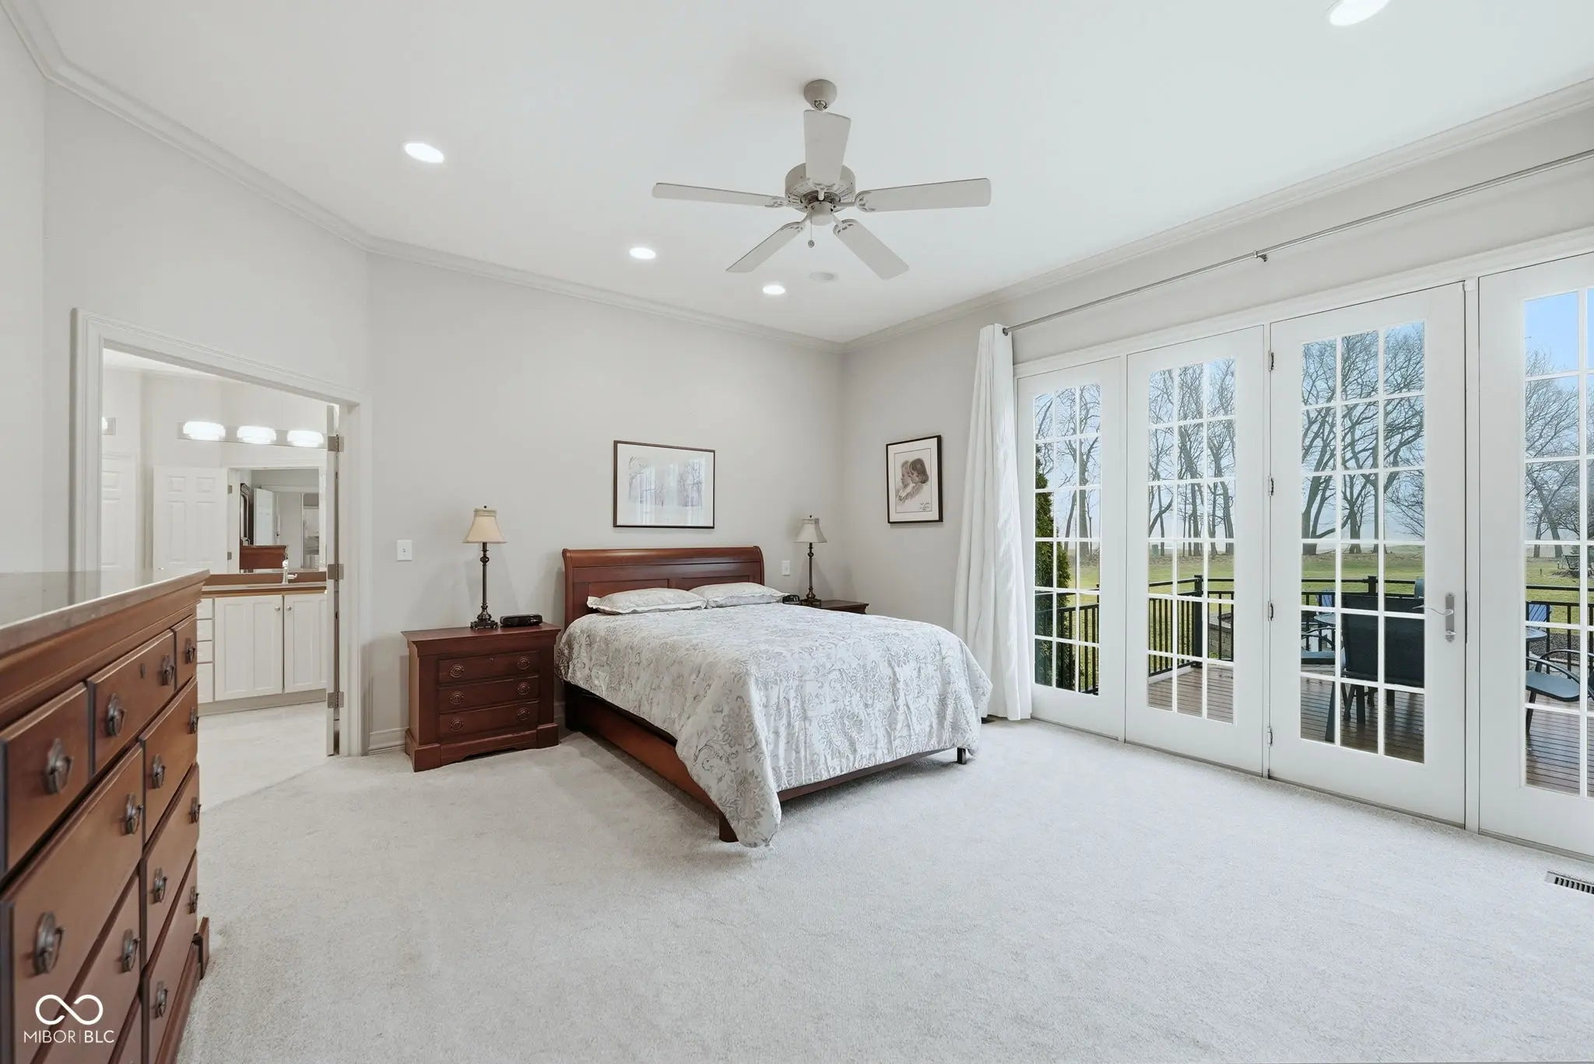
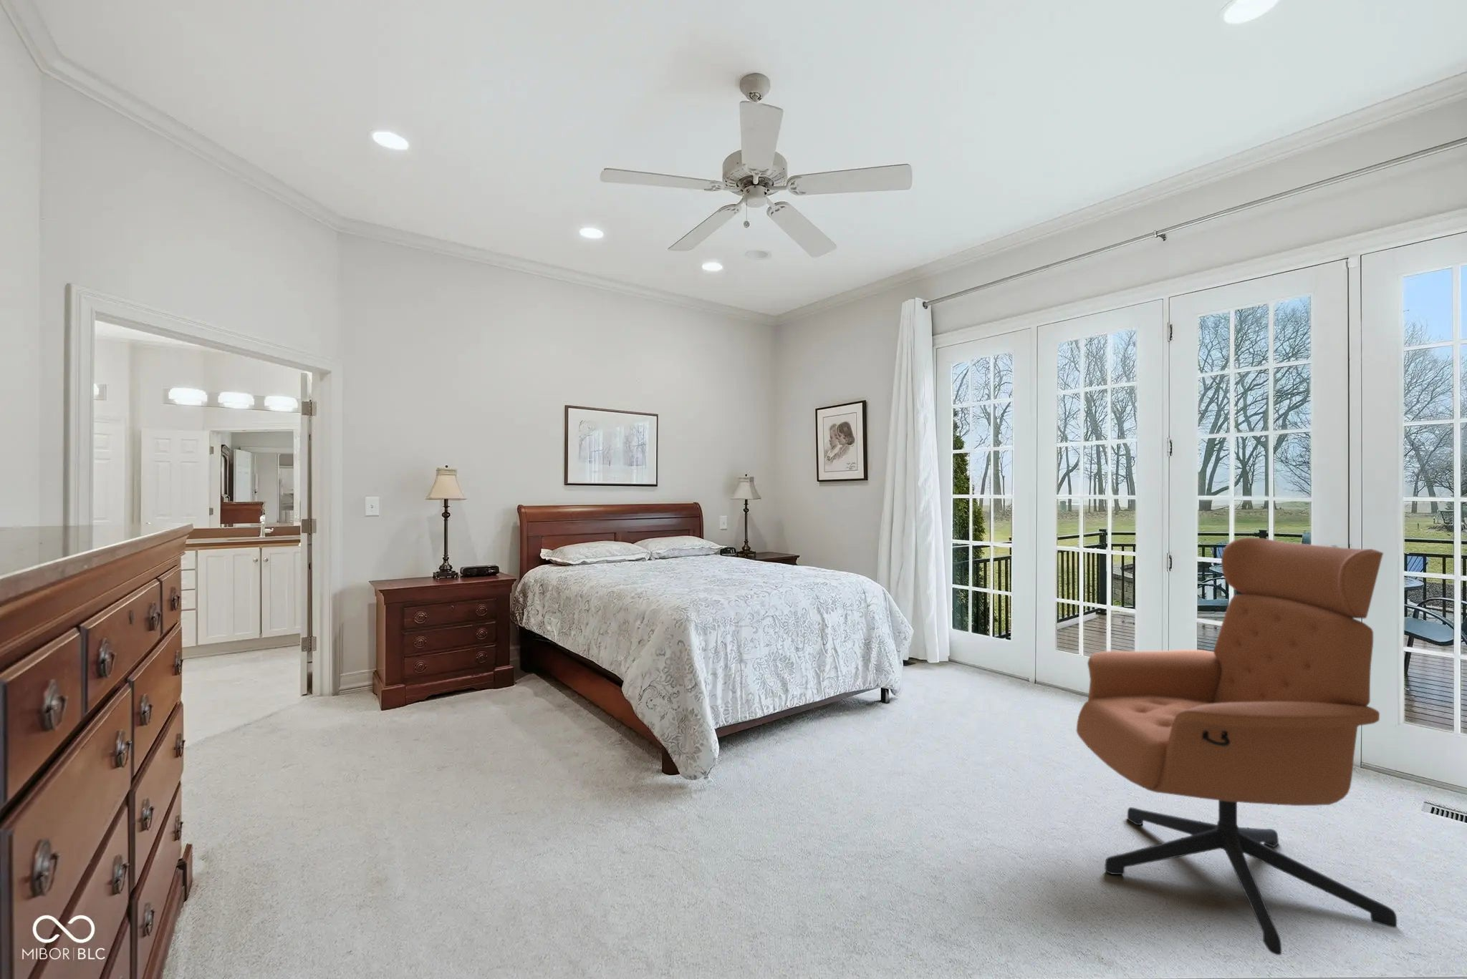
+ armchair [1076,536,1397,956]
